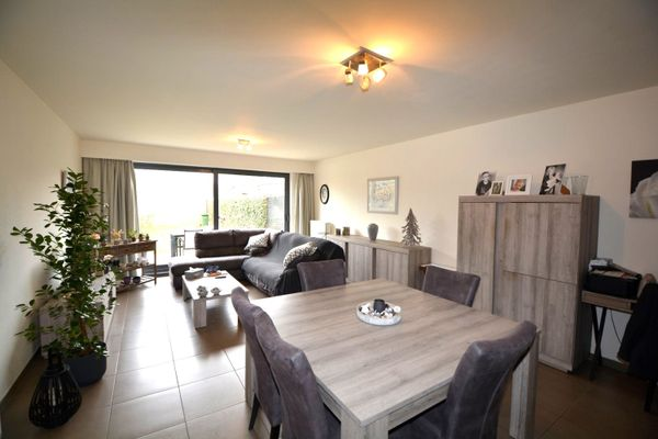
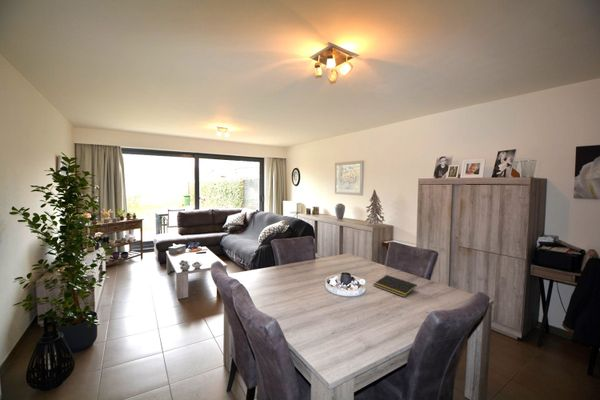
+ notepad [373,274,418,298]
